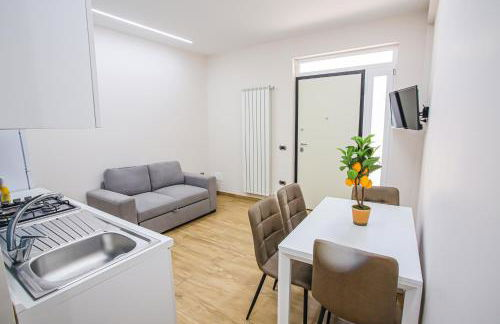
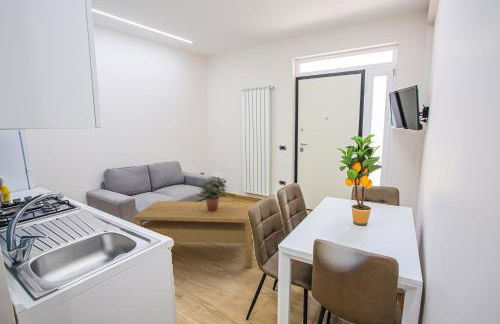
+ potted plant [195,176,230,212]
+ coffee table [132,200,256,269]
